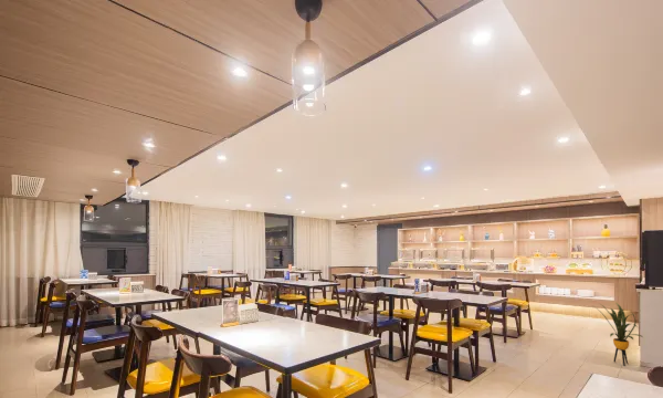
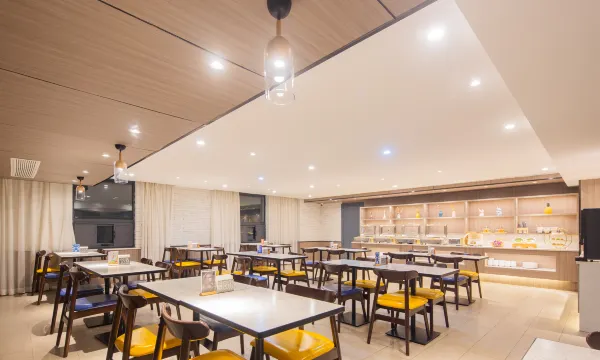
- house plant [592,302,644,367]
